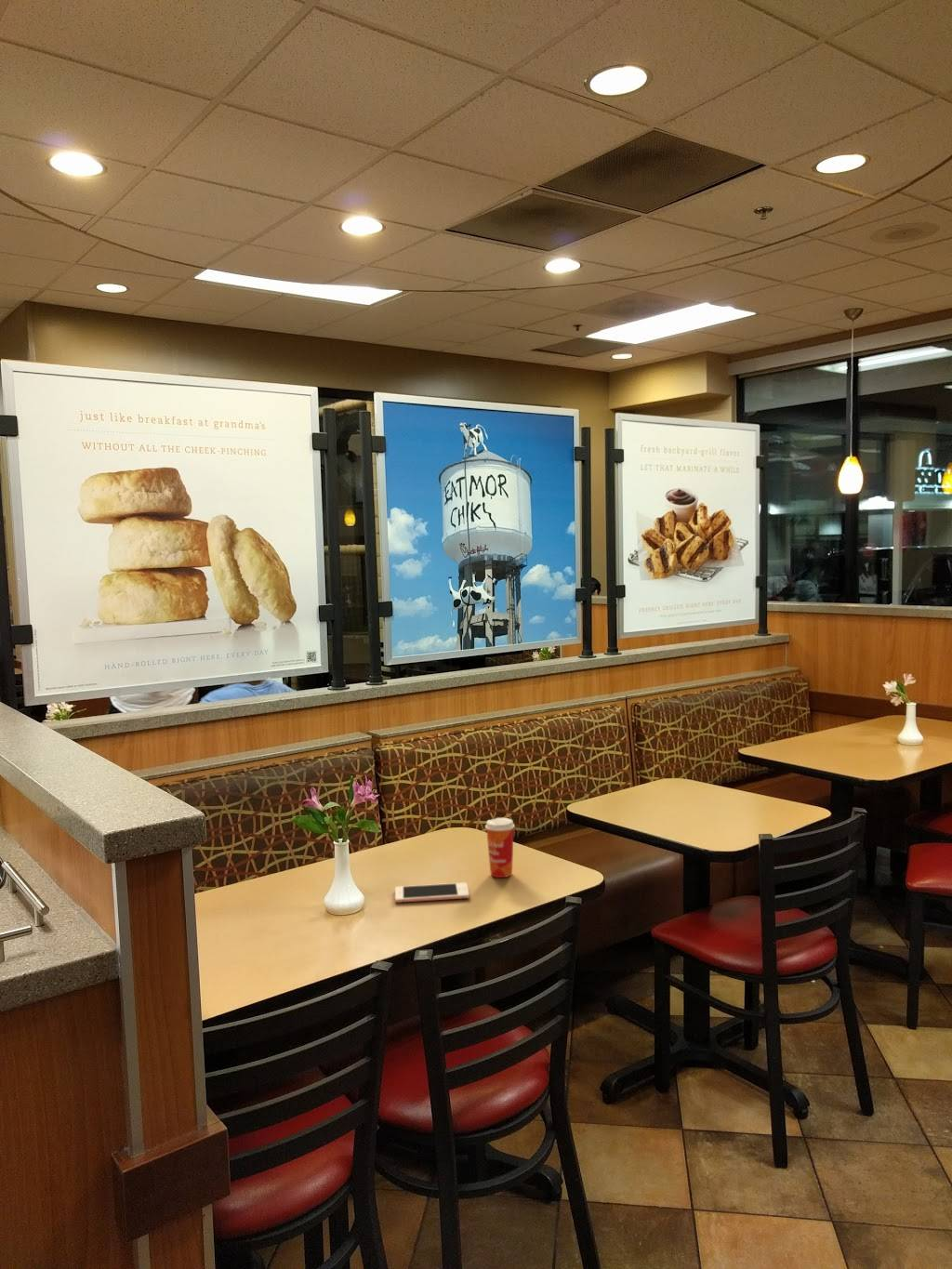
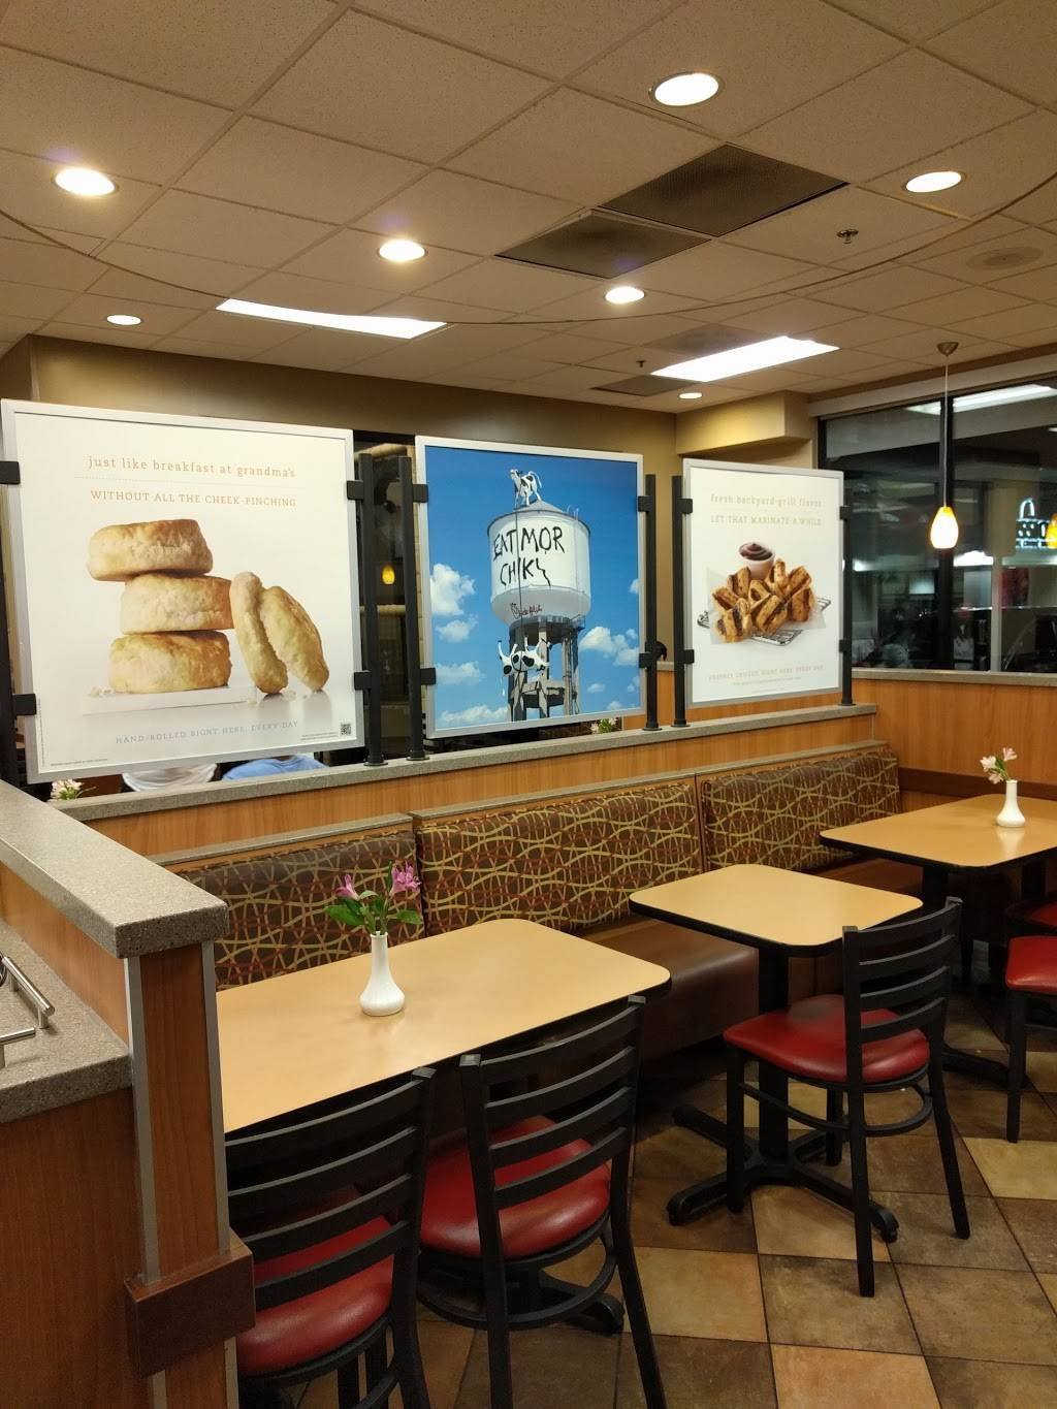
- paper cup [484,817,516,879]
- cell phone [394,881,470,904]
